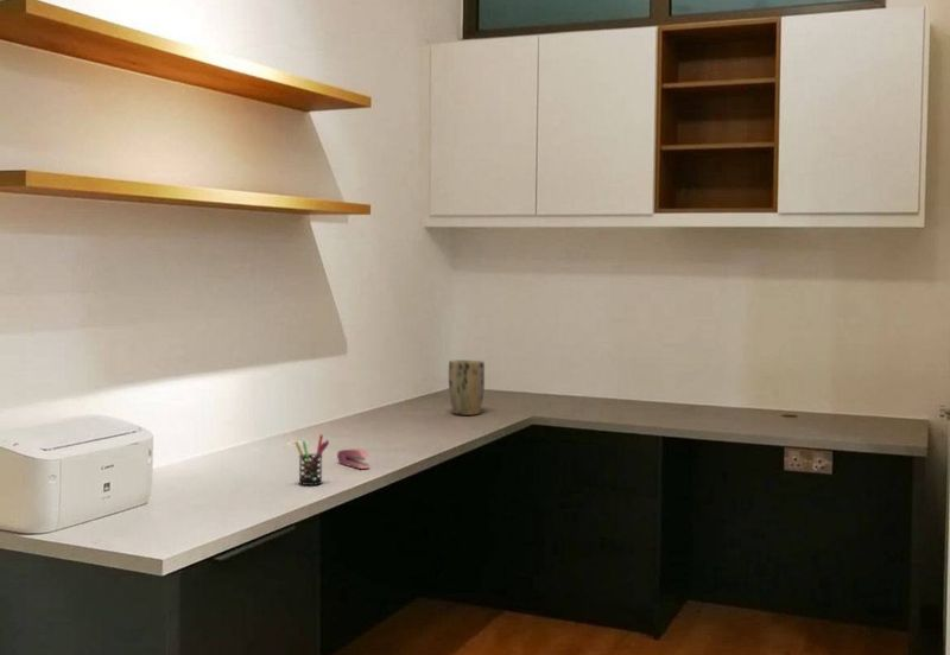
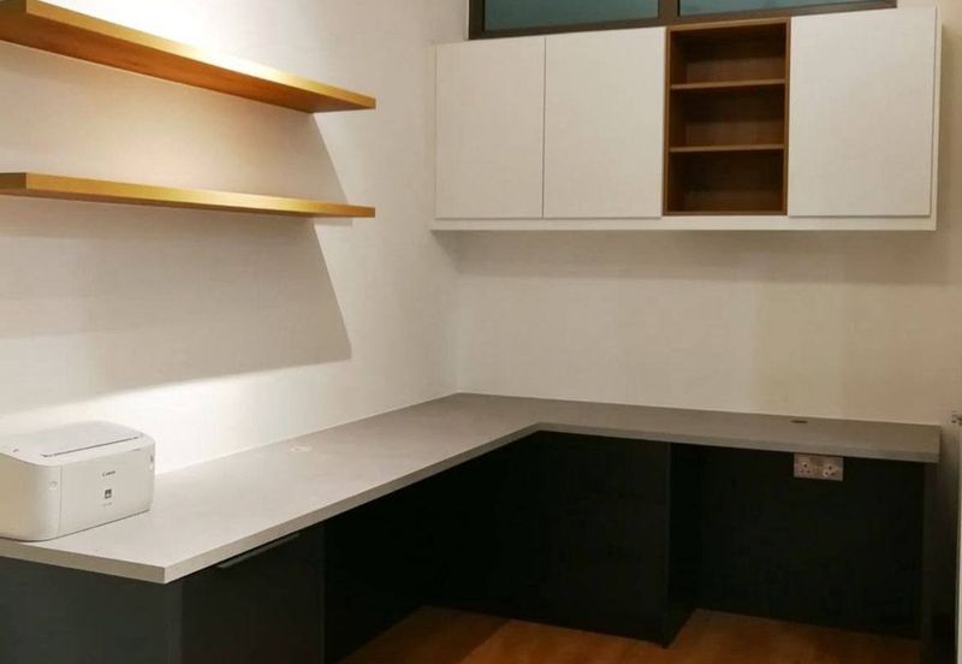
- plant pot [448,358,486,416]
- pen holder [293,433,330,487]
- stapler [336,447,372,470]
